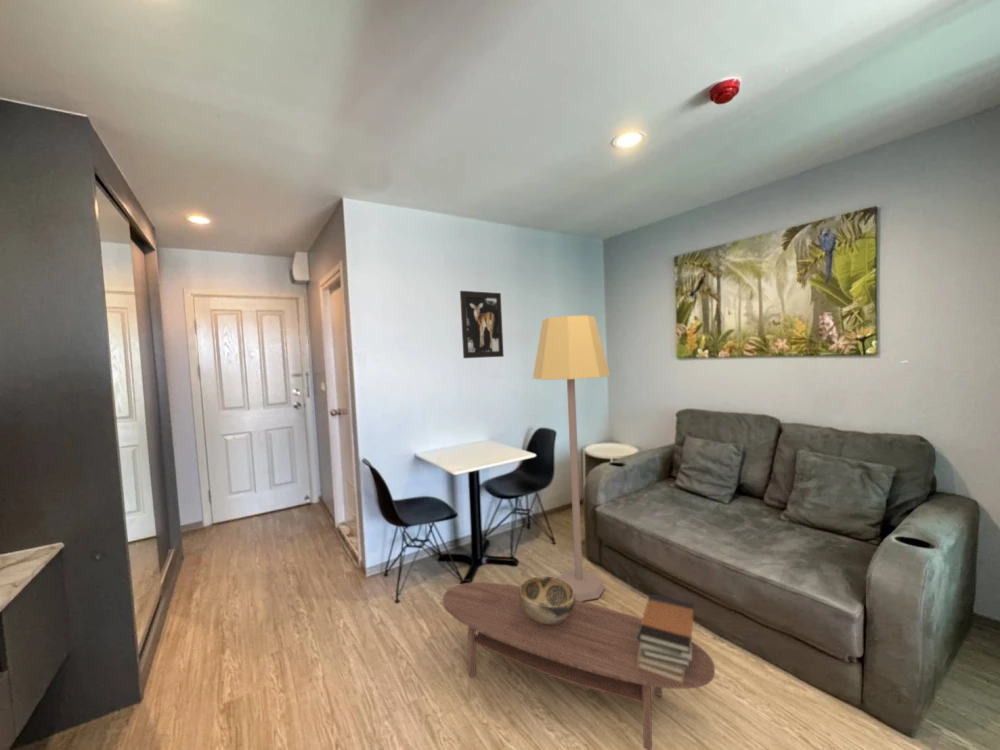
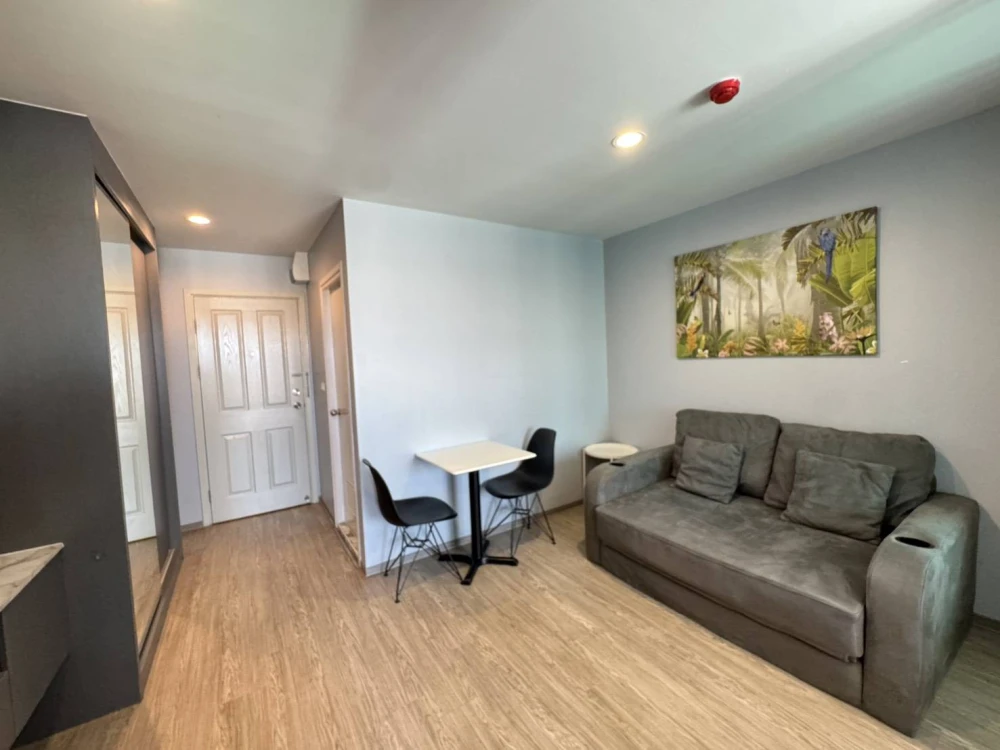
- coffee table [442,581,716,750]
- lamp [532,314,611,602]
- decorative bowl [519,575,575,624]
- wall art [459,290,505,359]
- book stack [635,593,695,684]
